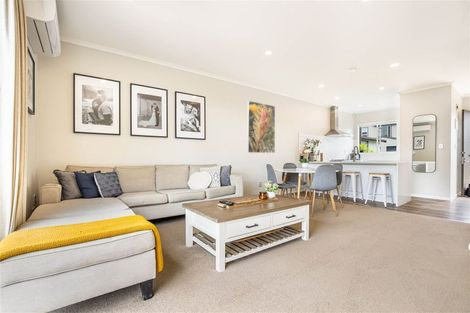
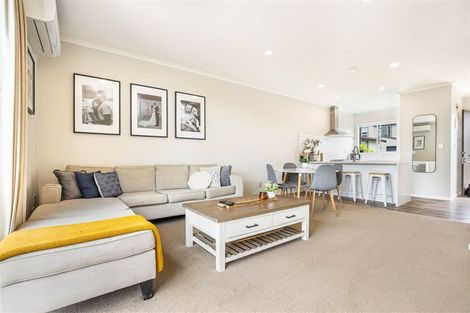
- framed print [246,100,276,154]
